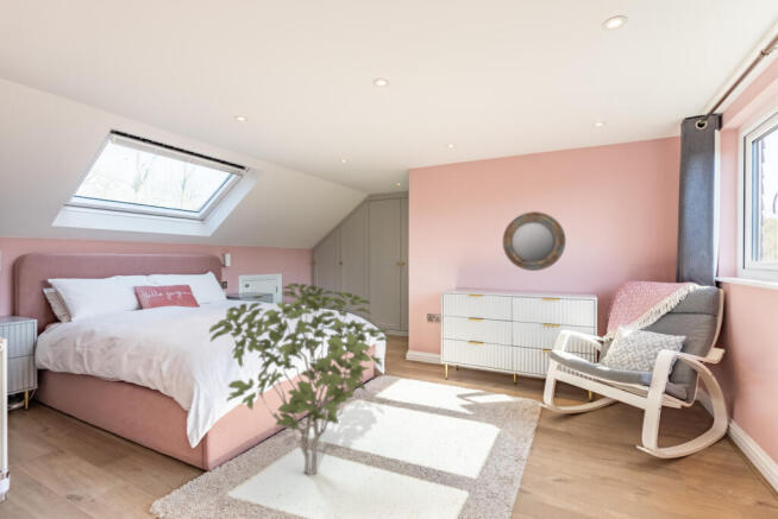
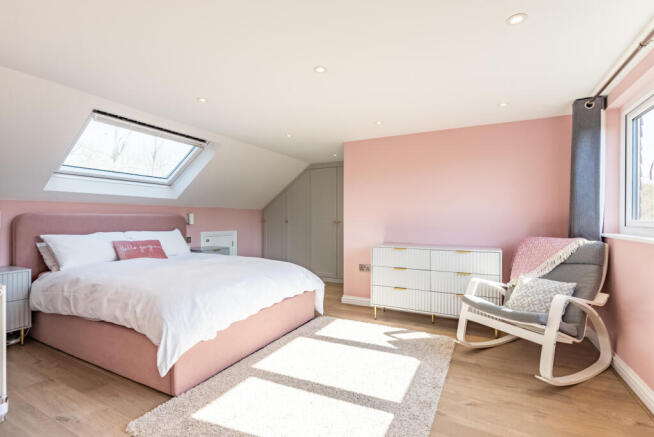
- home mirror [502,210,566,272]
- shrub [208,281,393,476]
